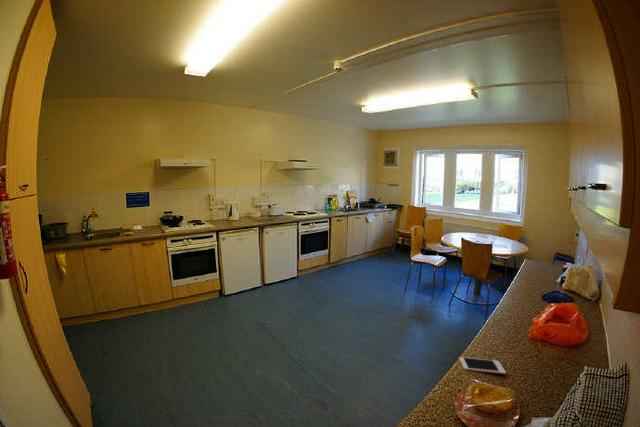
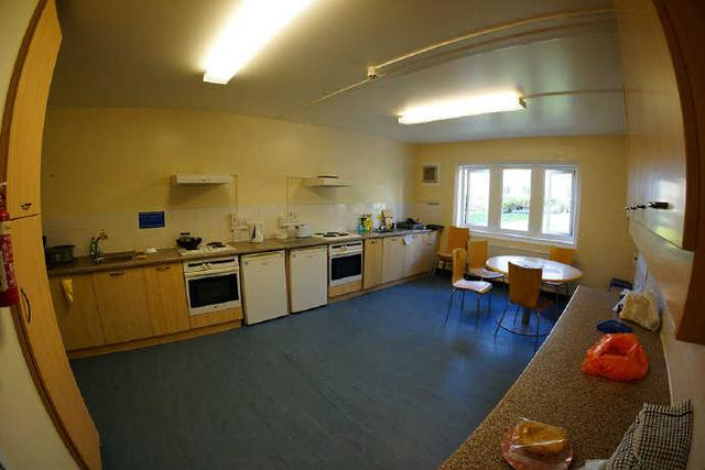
- cell phone [458,356,507,375]
